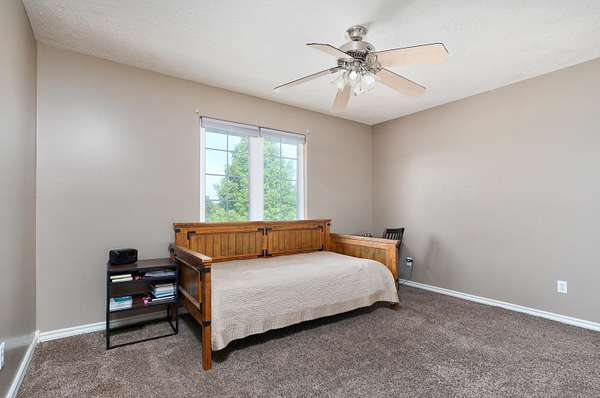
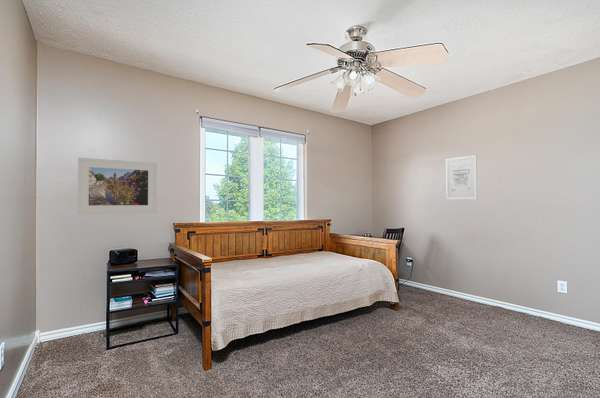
+ wall art [445,154,478,201]
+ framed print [77,157,158,216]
